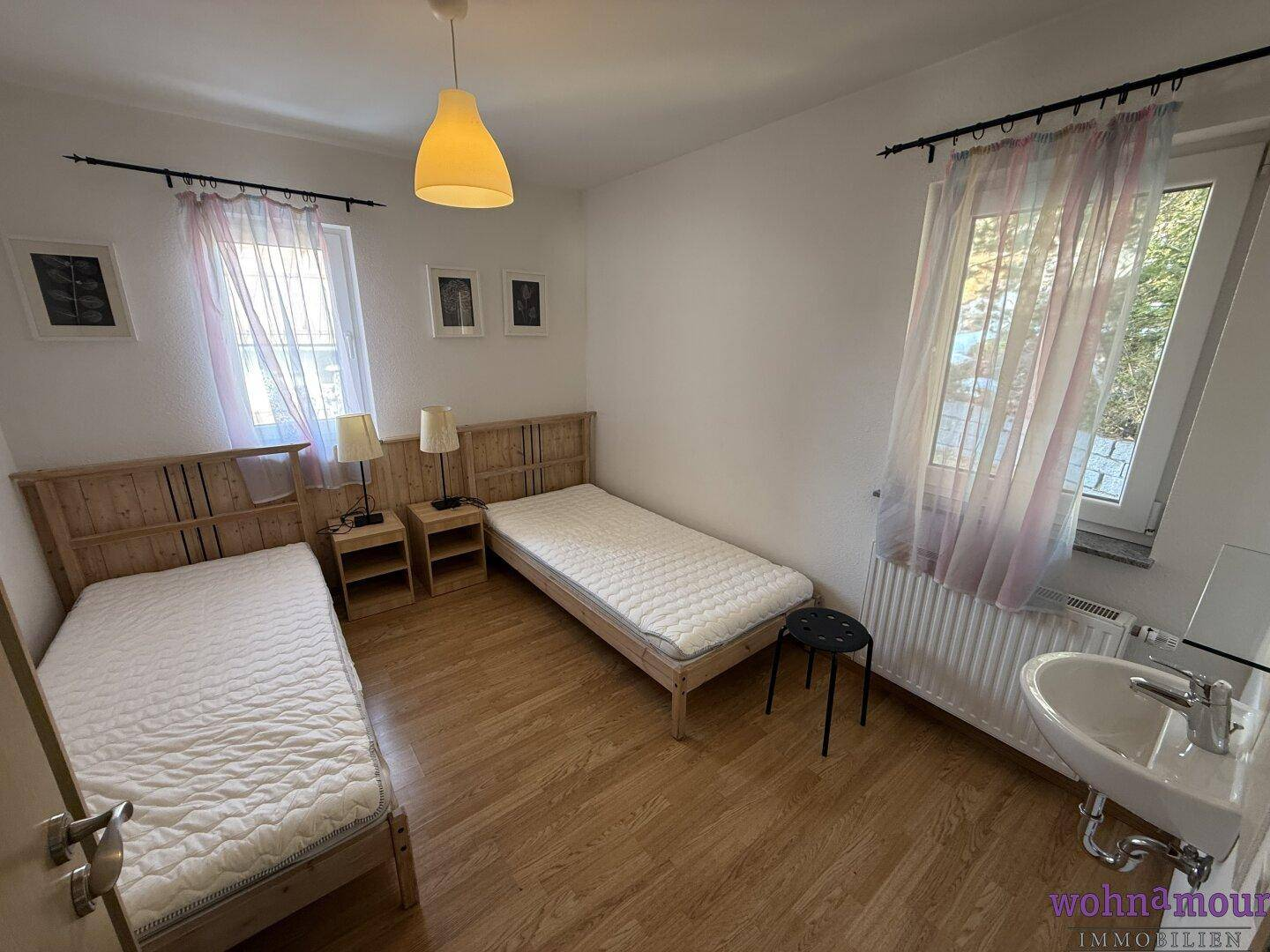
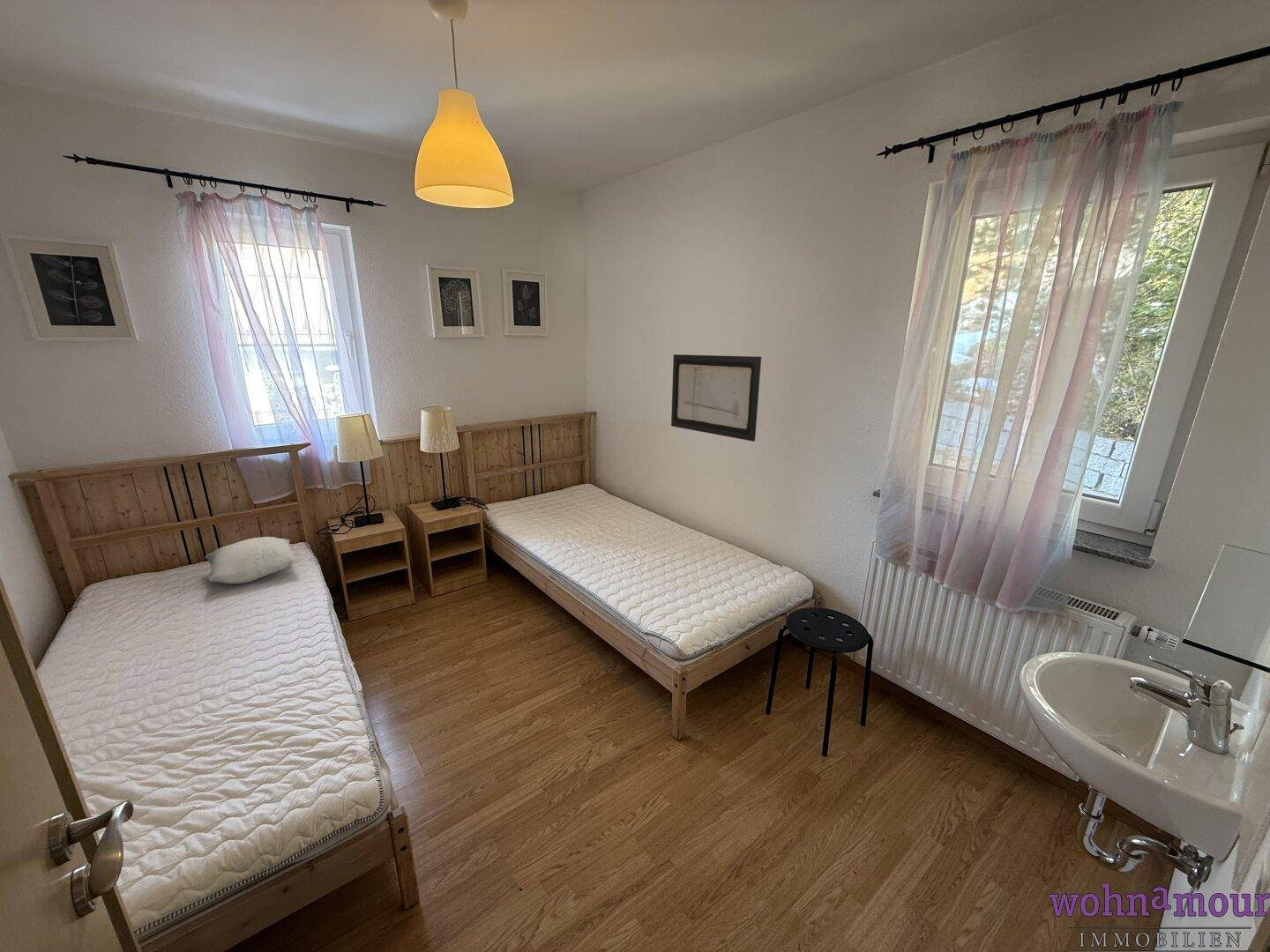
+ decorative pillow [204,536,296,584]
+ wall art [670,353,762,443]
